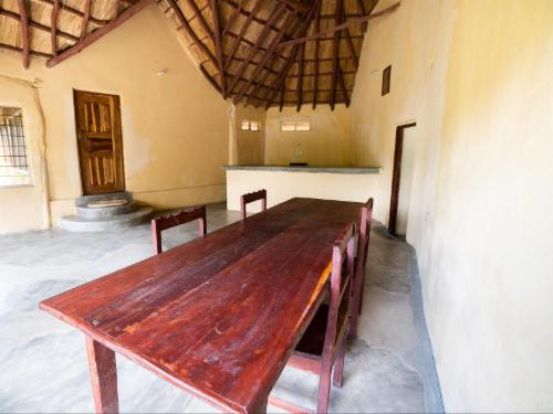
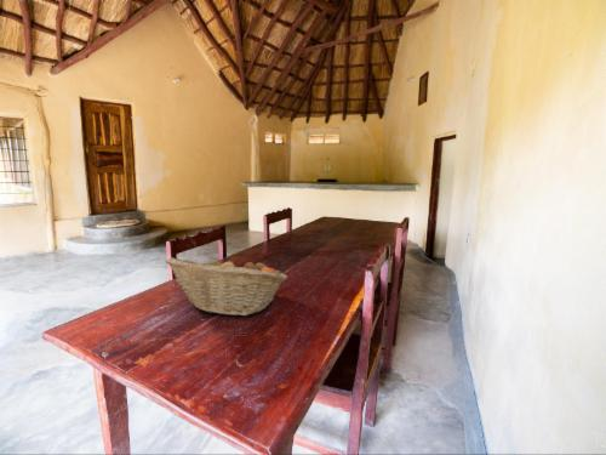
+ fruit basket [164,254,288,317]
